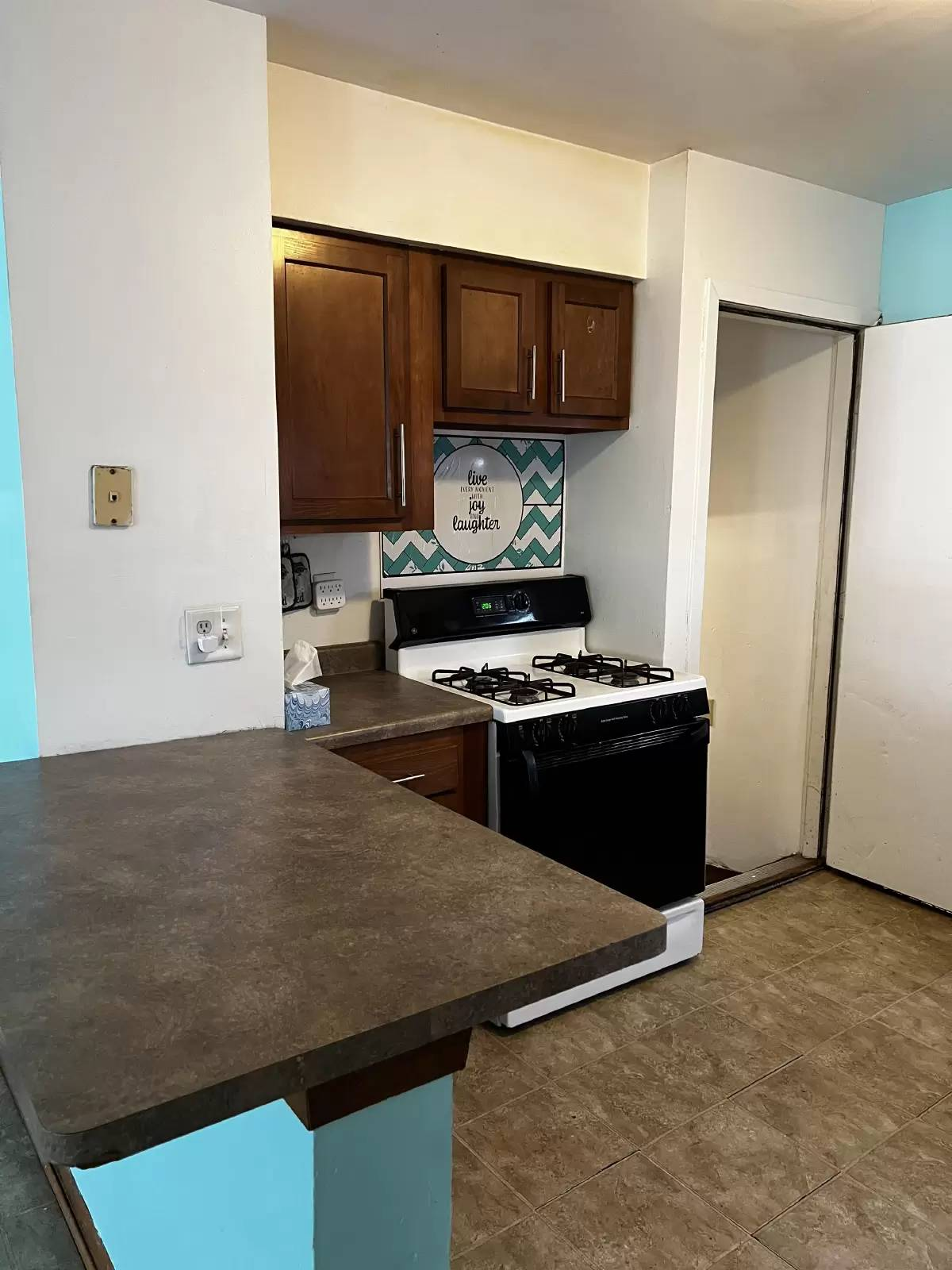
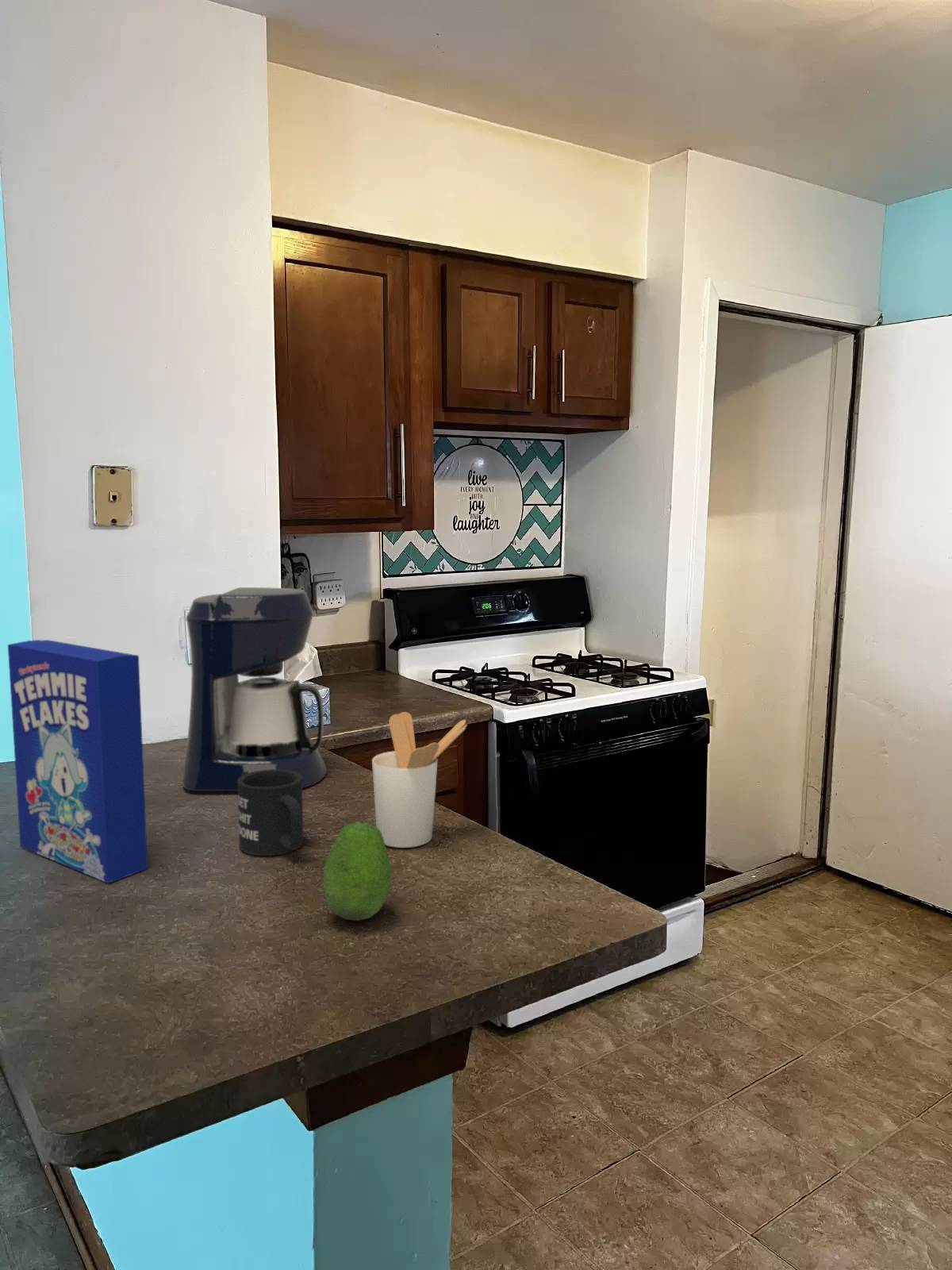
+ cereal box [7,639,148,884]
+ fruit [322,821,392,922]
+ coffee maker [182,587,328,792]
+ utensil holder [371,711,468,849]
+ mug [237,769,304,856]
